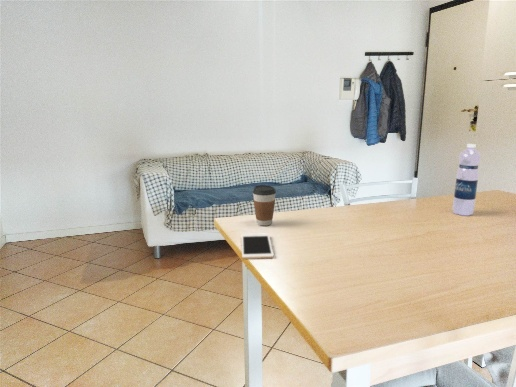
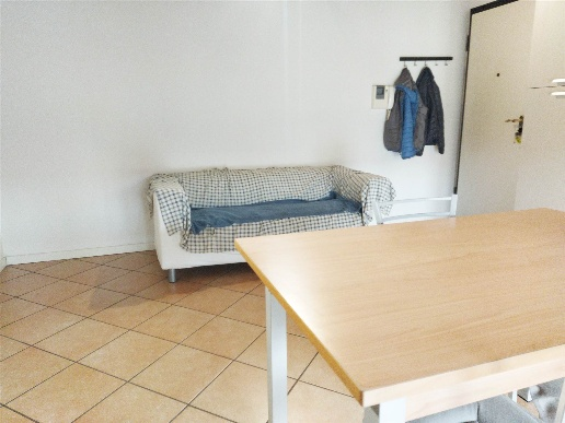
- coffee cup [252,184,277,227]
- cell phone [241,233,275,260]
- water bottle [452,143,482,216]
